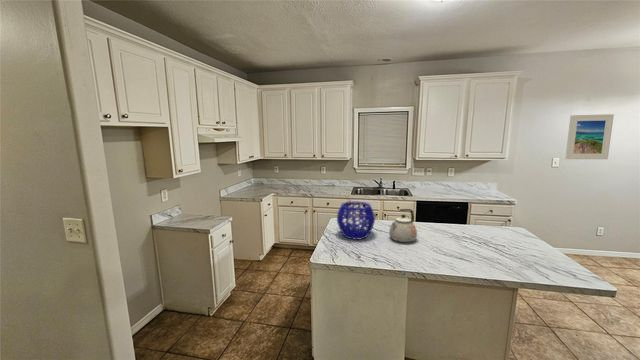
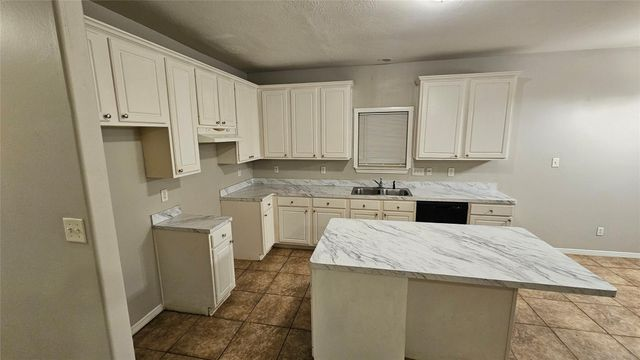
- decorative bowl [336,201,376,240]
- kettle [388,208,418,243]
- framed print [564,113,615,160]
